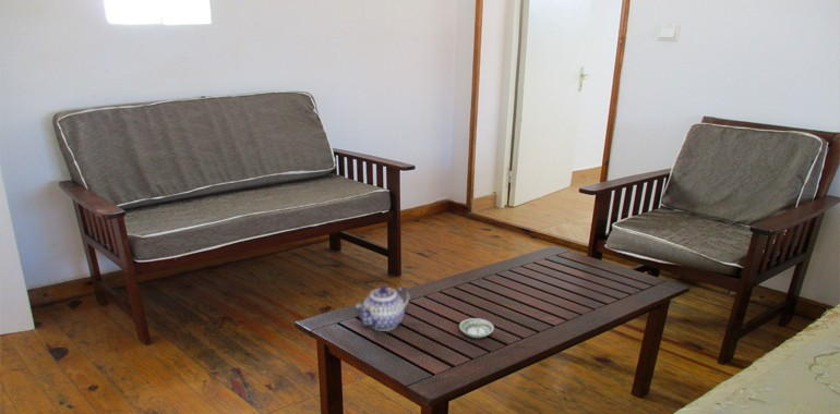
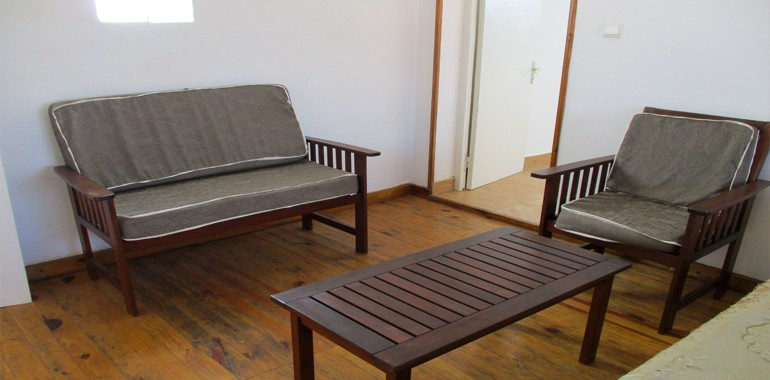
- teapot [355,284,411,332]
- saucer [458,317,495,339]
